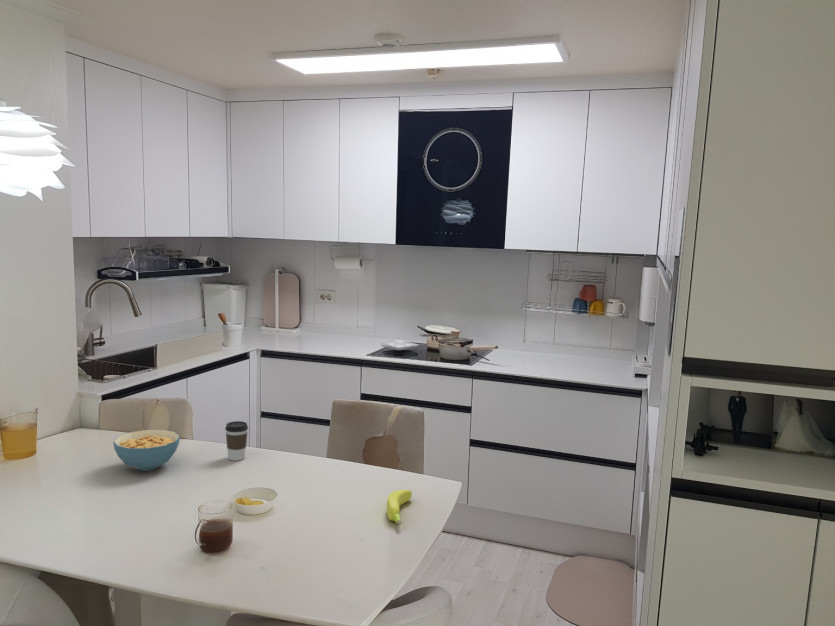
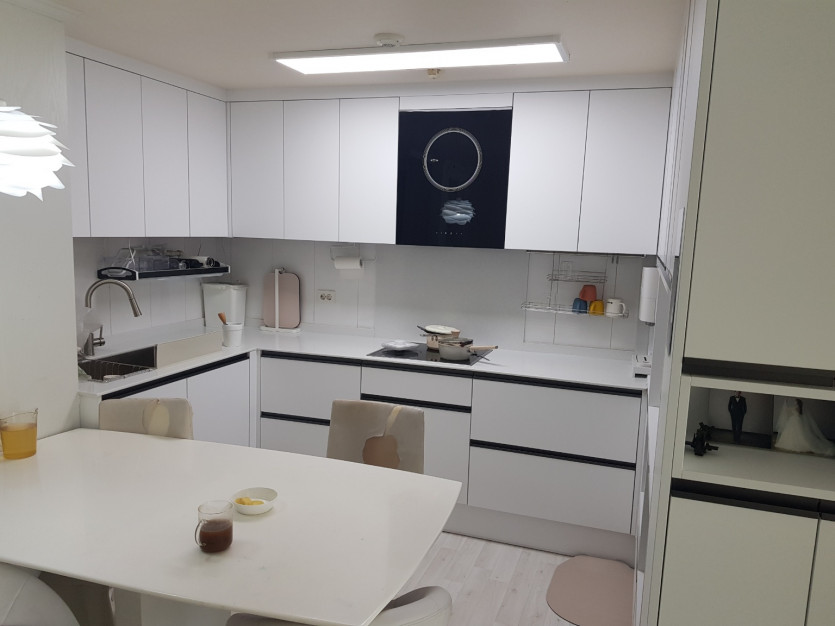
- banana [386,489,413,525]
- cereal bowl [112,429,181,472]
- coffee cup [224,420,249,462]
